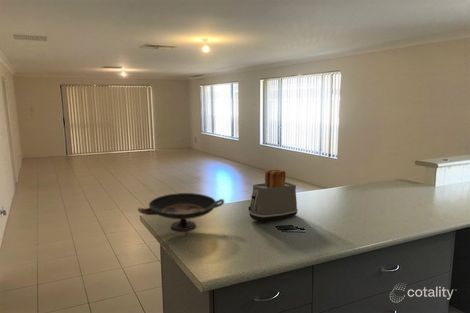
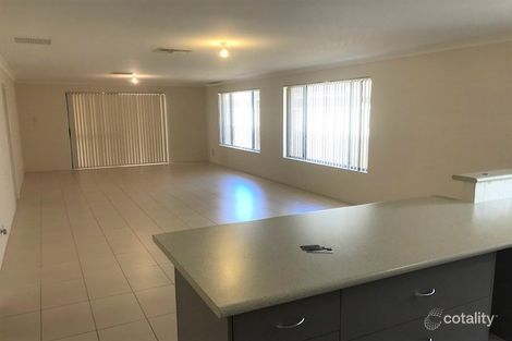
- decorative bowl [137,192,225,231]
- toaster [247,168,299,225]
